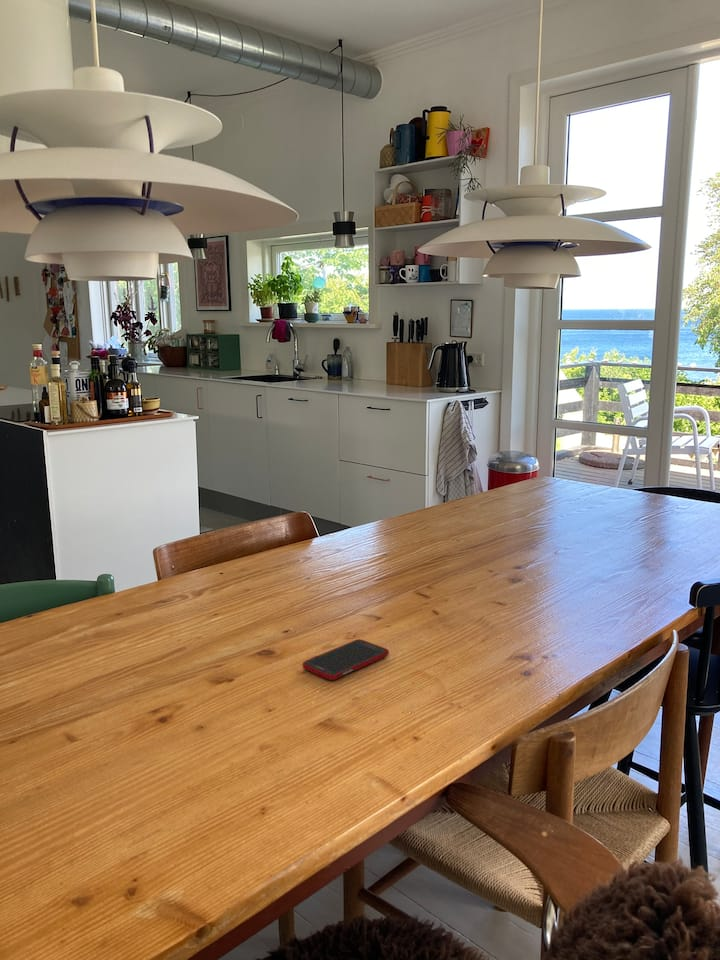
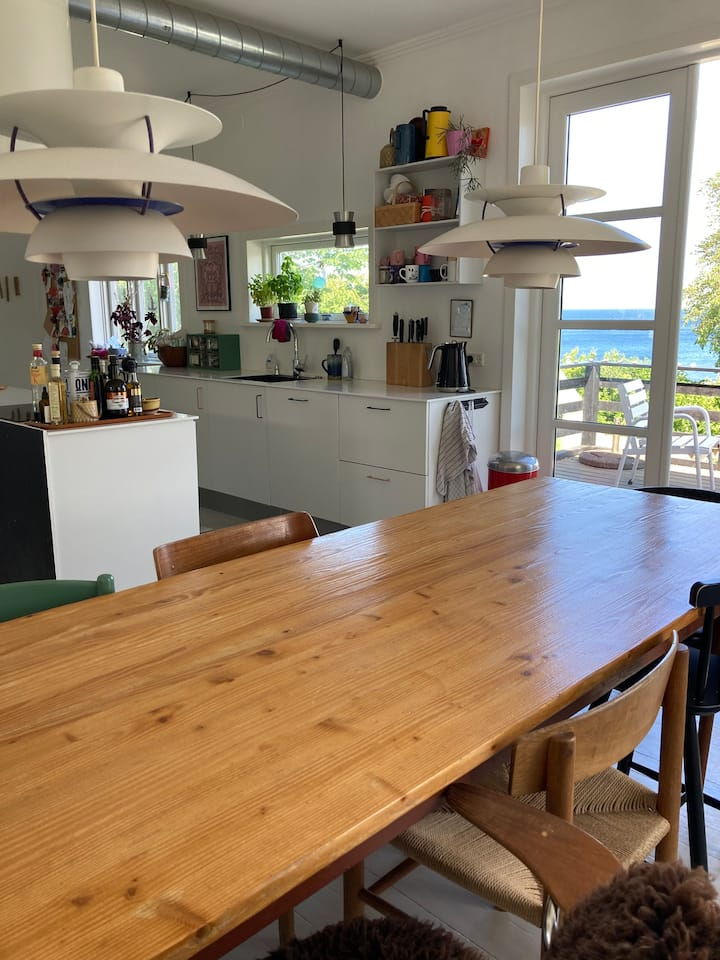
- cell phone [302,638,390,681]
